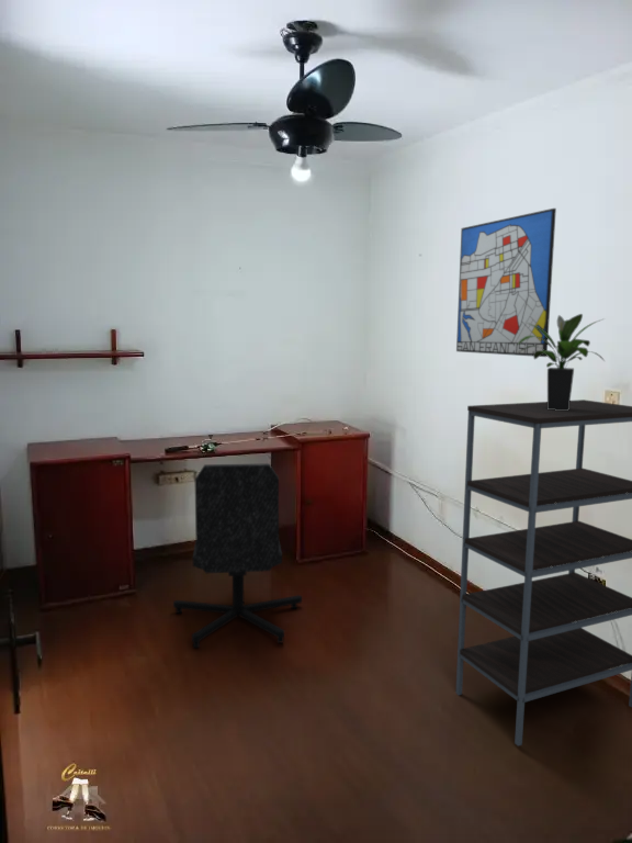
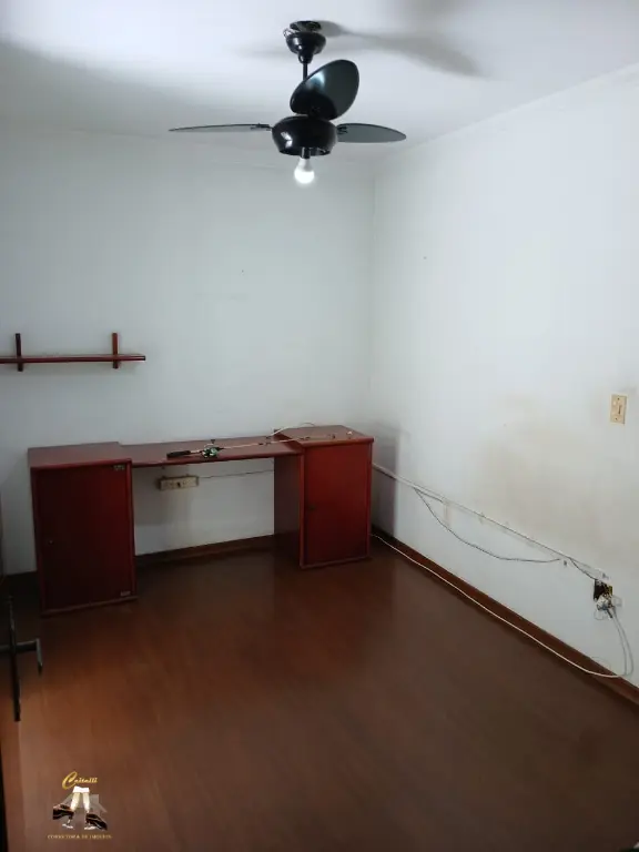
- chair [172,462,303,649]
- shelving unit [455,398,632,748]
- potted plant [518,313,606,411]
- wall art [455,207,557,358]
